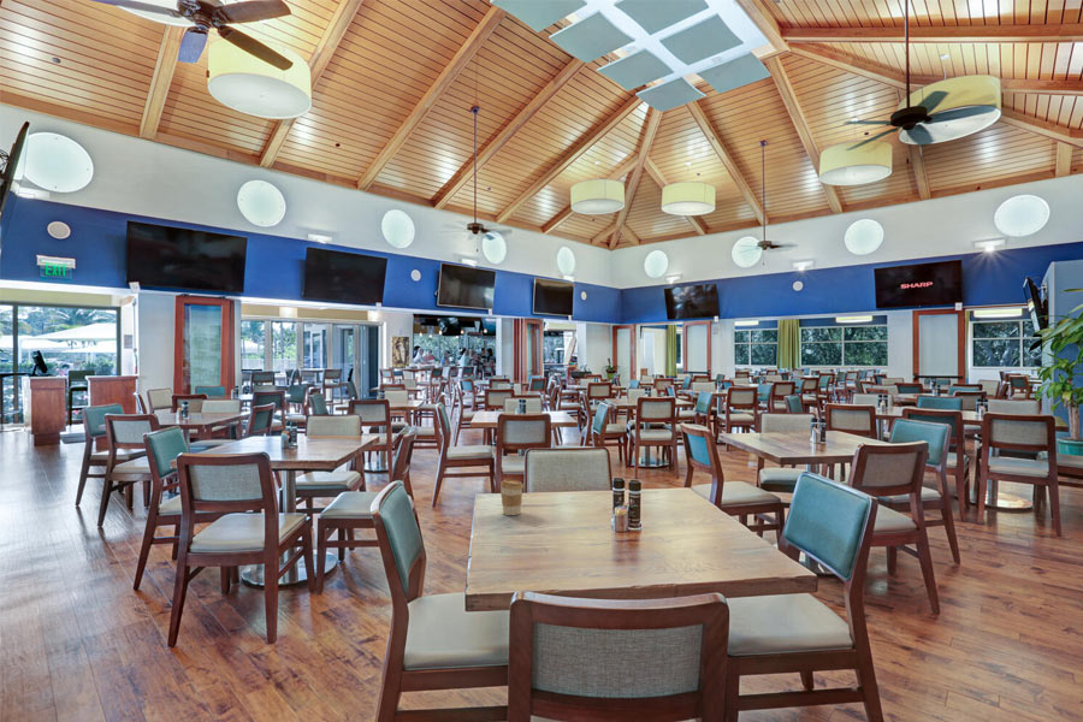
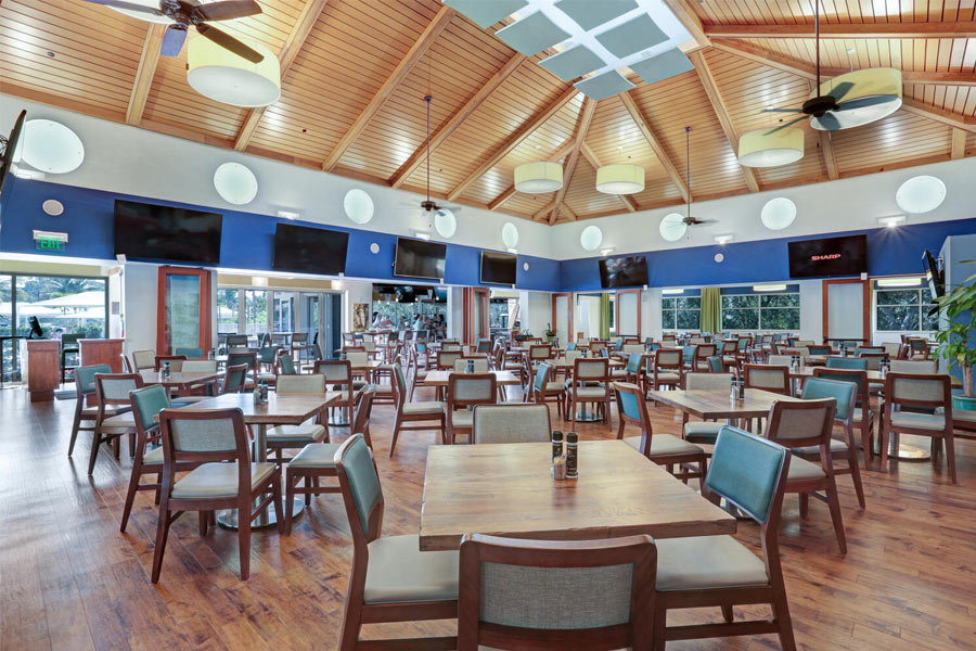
- coffee cup [499,479,525,516]
